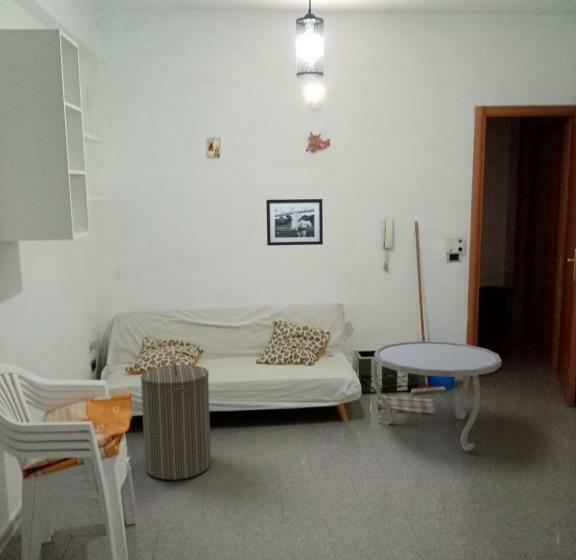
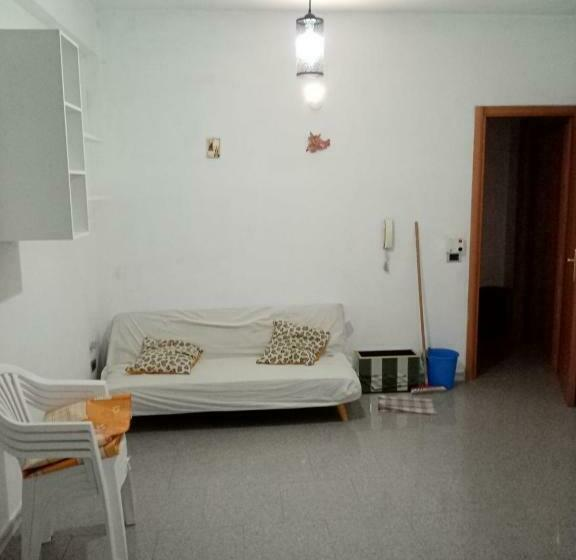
- picture frame [265,198,324,247]
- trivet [372,340,502,452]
- laundry hamper [140,357,212,481]
